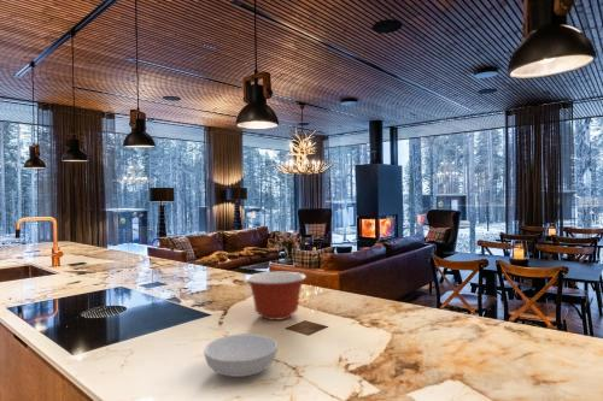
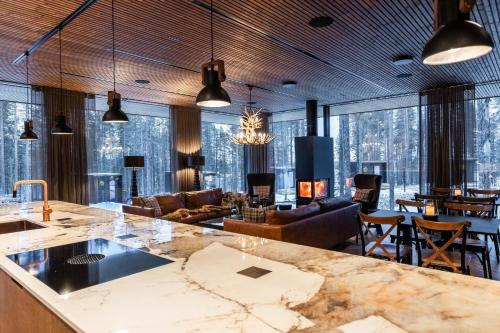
- serving bowl [203,332,279,378]
- mixing bowl [245,271,308,322]
